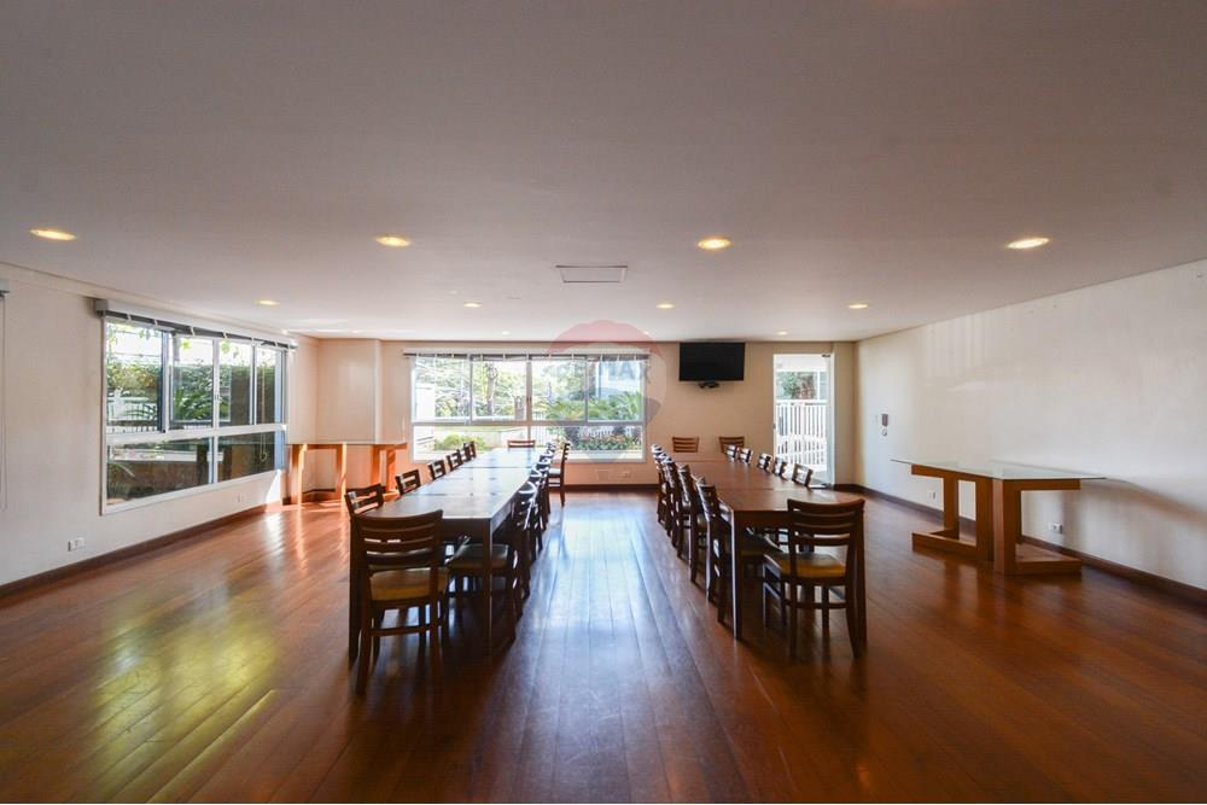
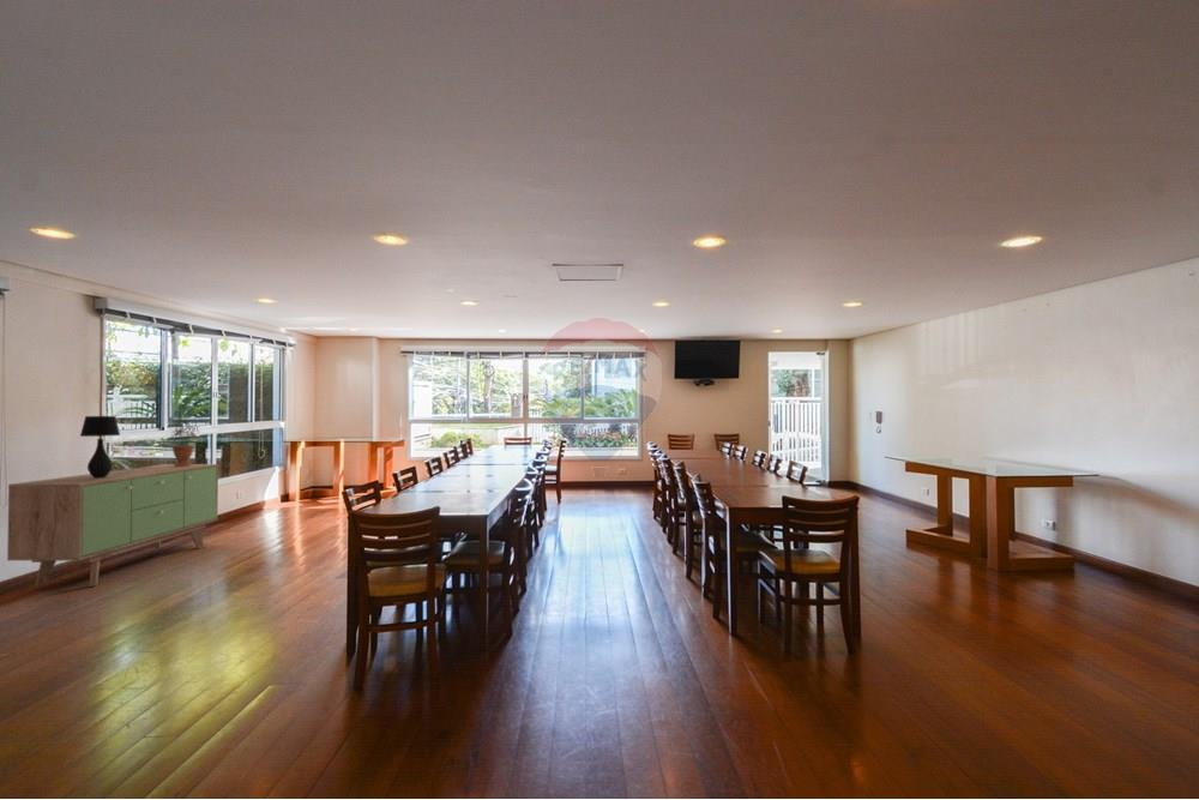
+ potted plant [170,414,200,467]
+ table lamp [79,415,121,479]
+ sideboard [6,463,219,588]
